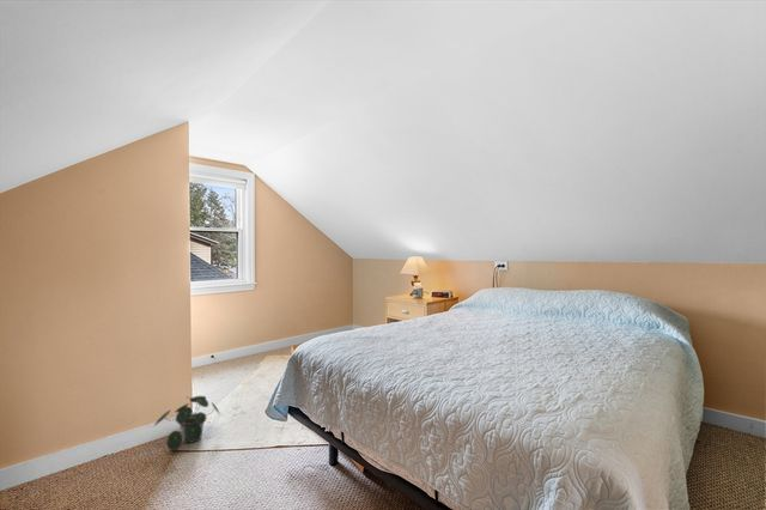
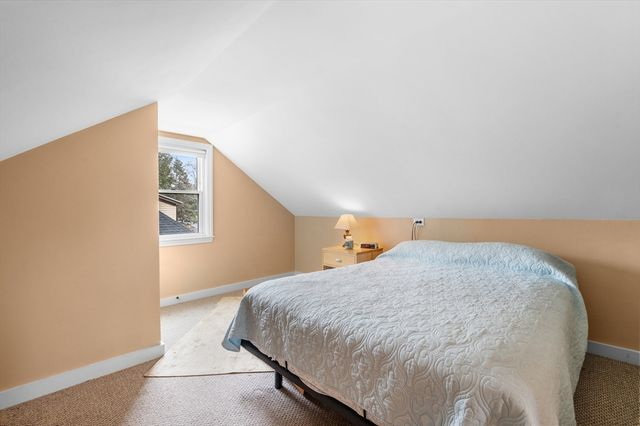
- potted plant [153,395,221,451]
